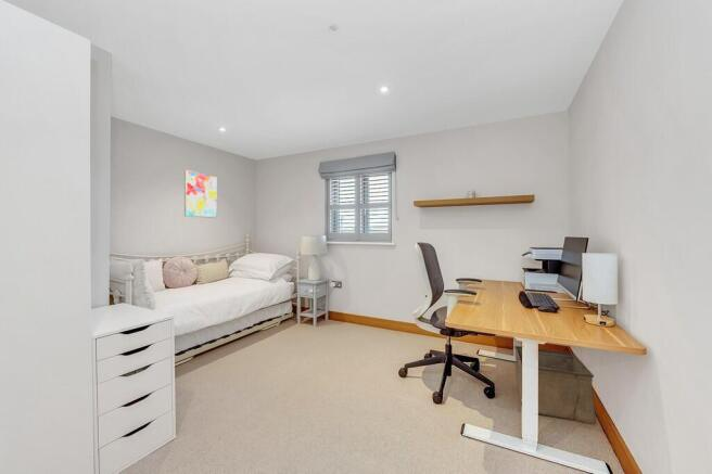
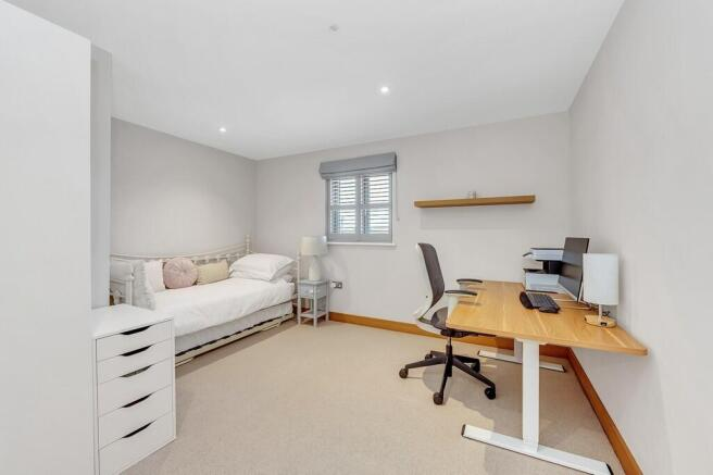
- wall art [183,169,218,219]
- storage bin [513,345,597,426]
